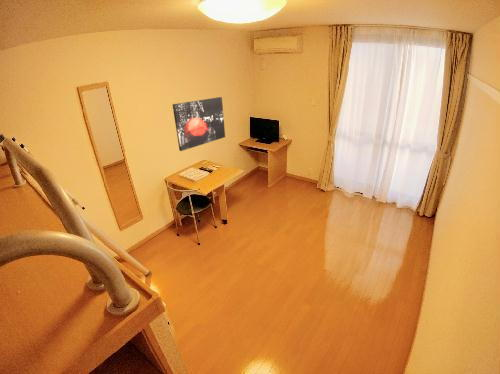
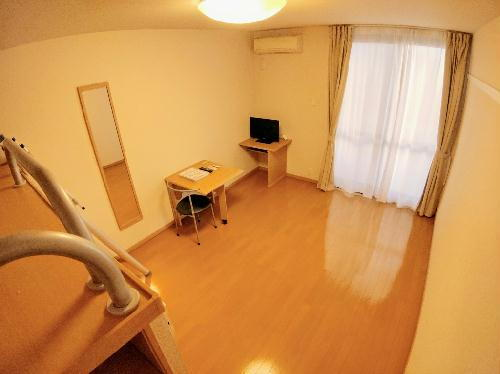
- wall art [172,96,226,152]
